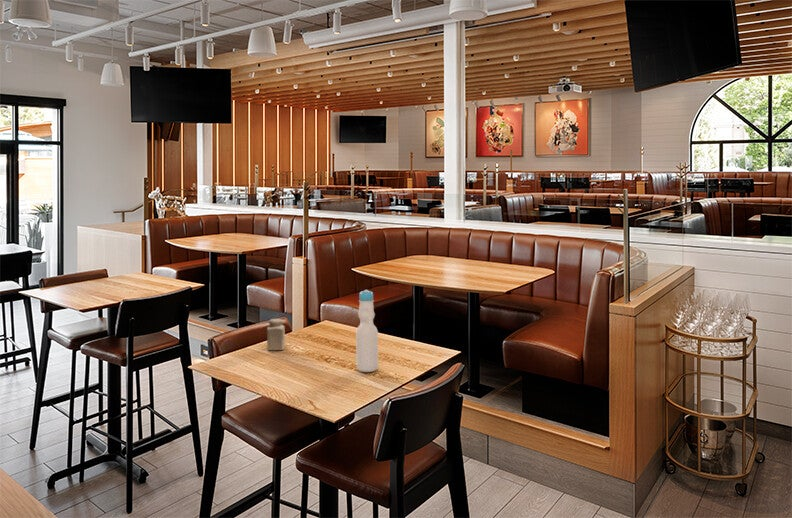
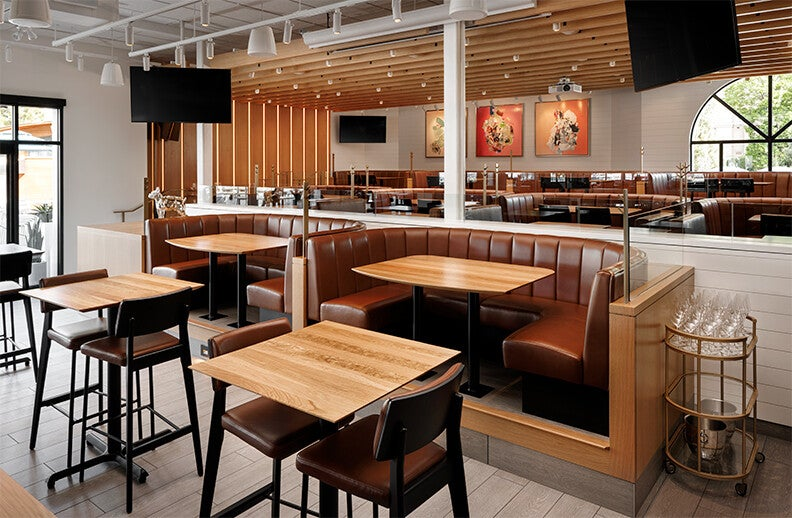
- bottle [355,289,379,373]
- salt shaker [266,318,286,351]
